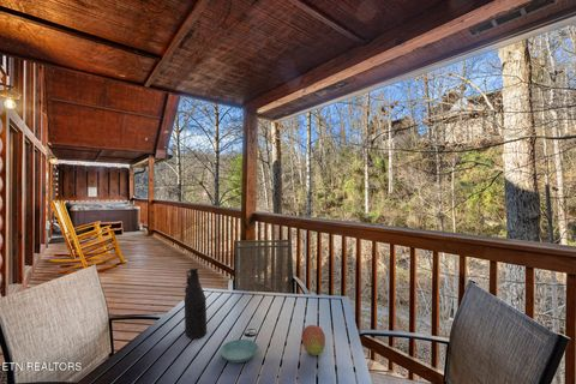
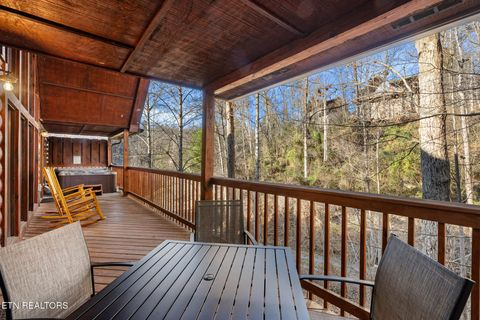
- bottle [184,266,208,340]
- fruit [301,324,326,356]
- saucer [220,338,259,364]
